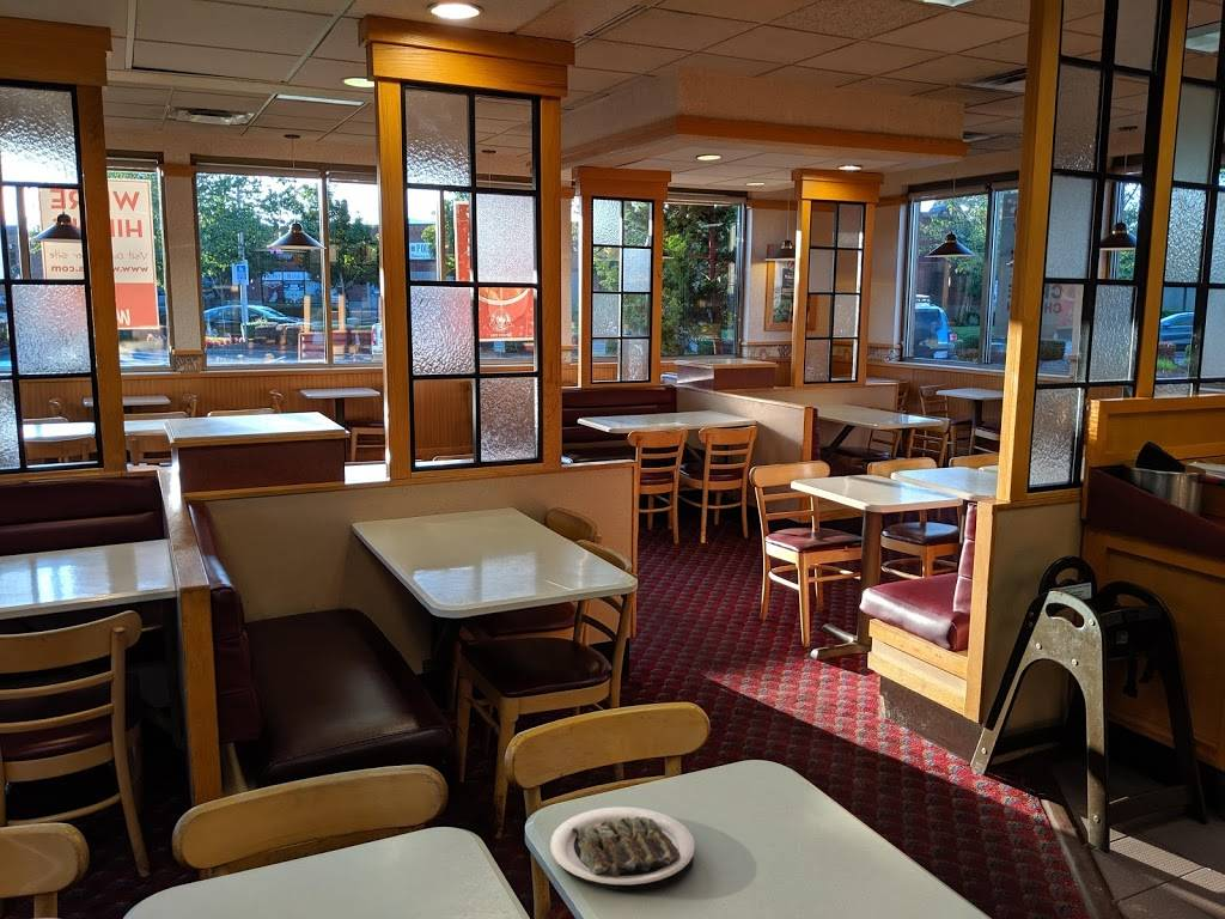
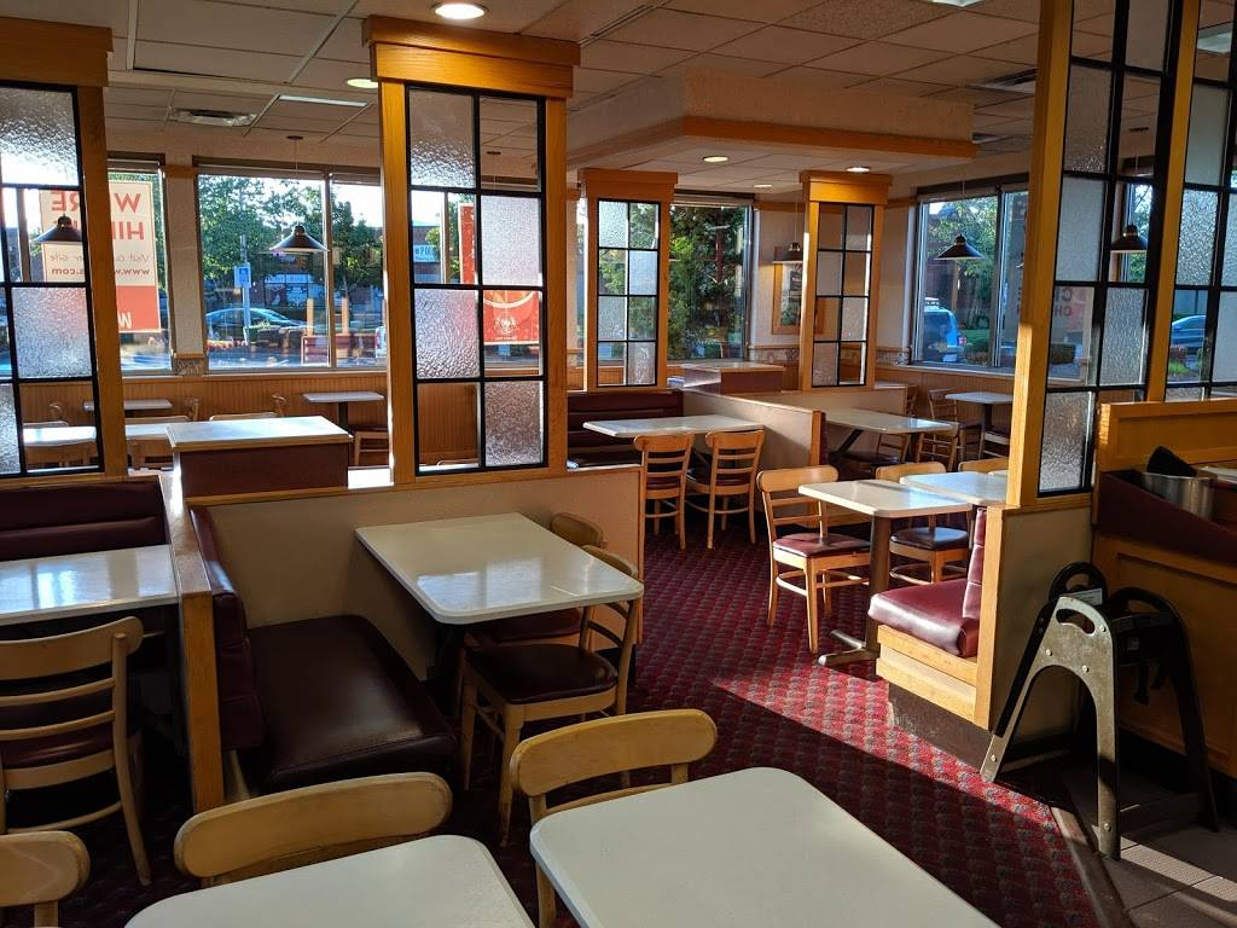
- plate [549,807,696,890]
